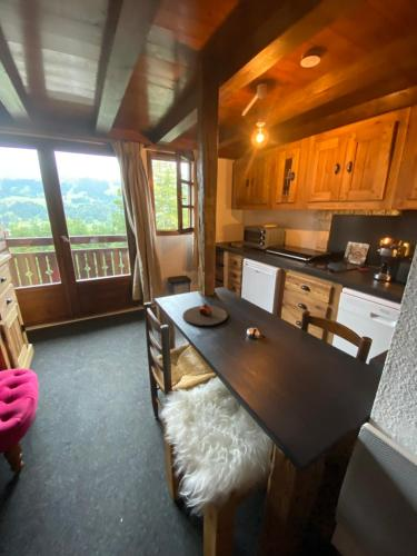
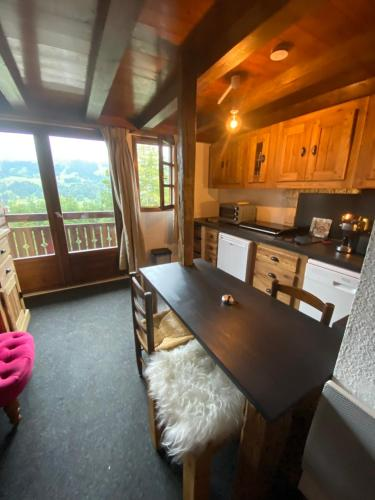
- plate [182,302,228,327]
